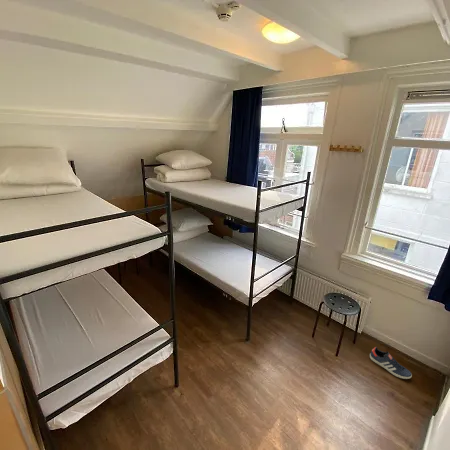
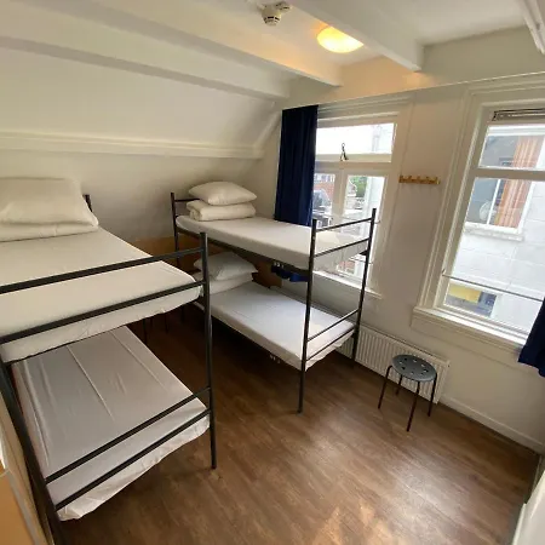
- sneaker [369,346,413,380]
